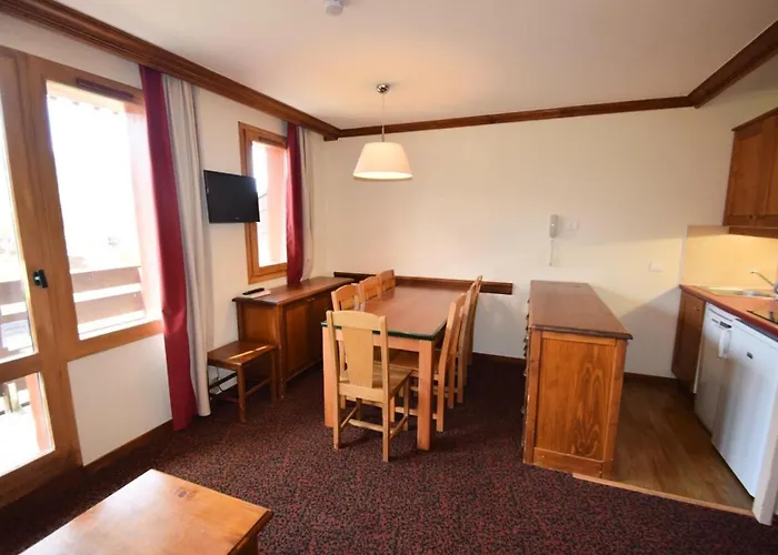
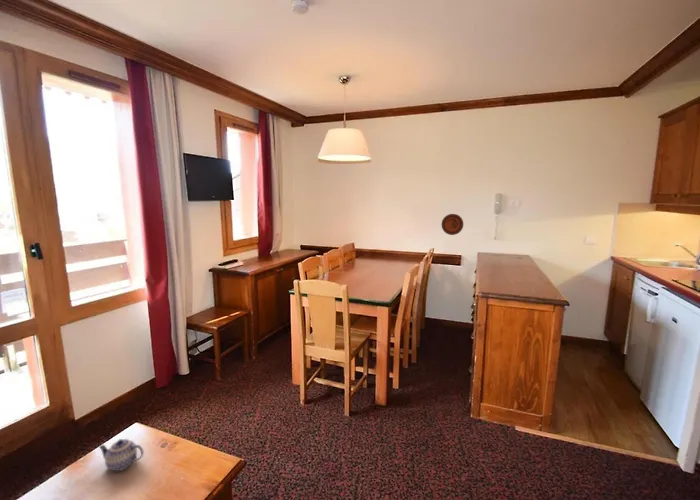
+ teapot [98,438,145,472]
+ decorative plate [441,213,464,236]
